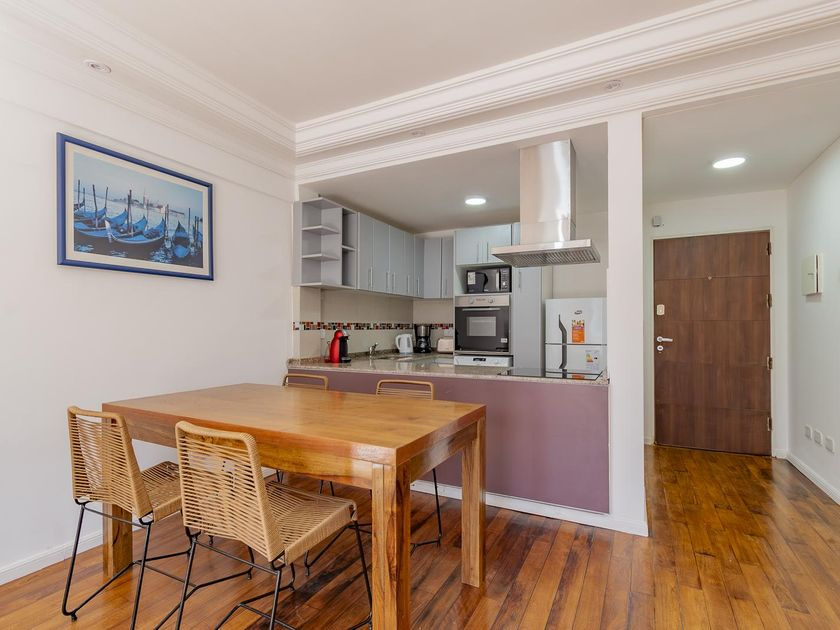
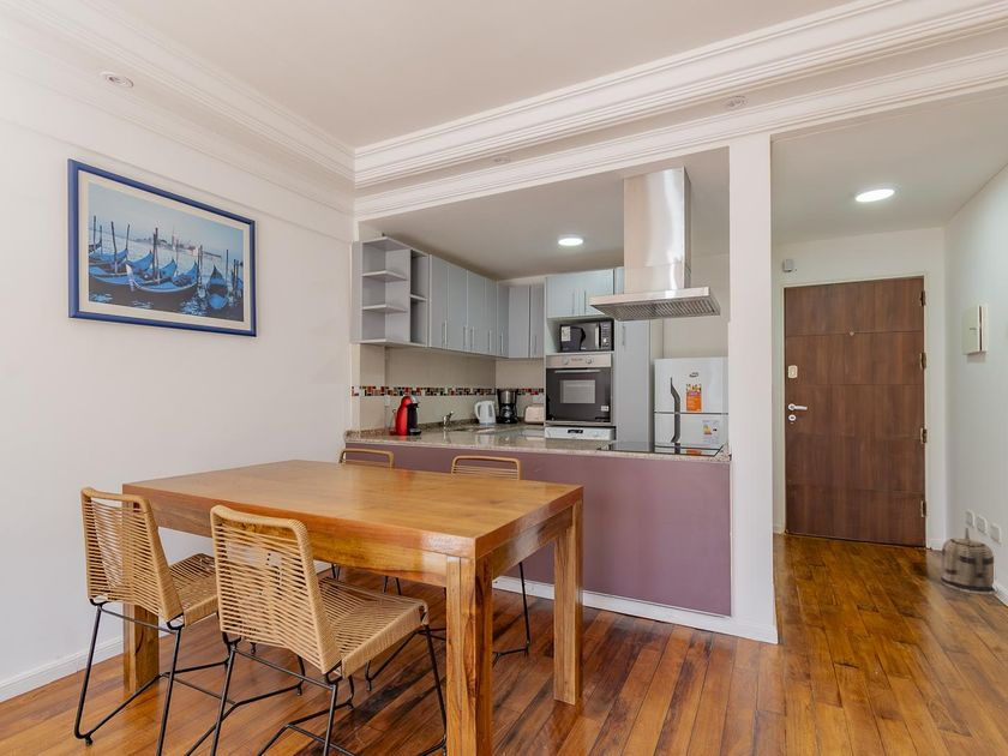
+ basket [938,527,997,596]
